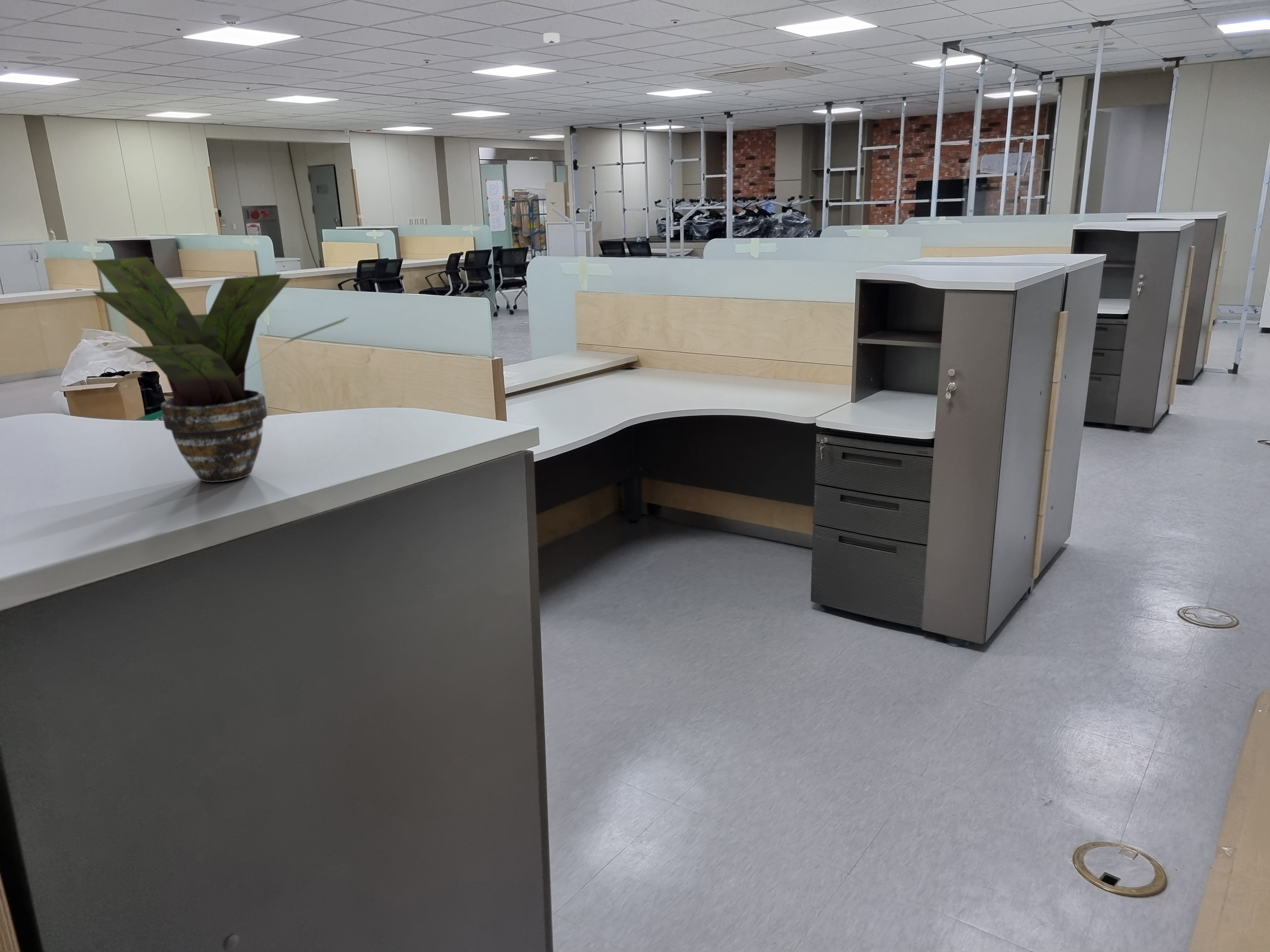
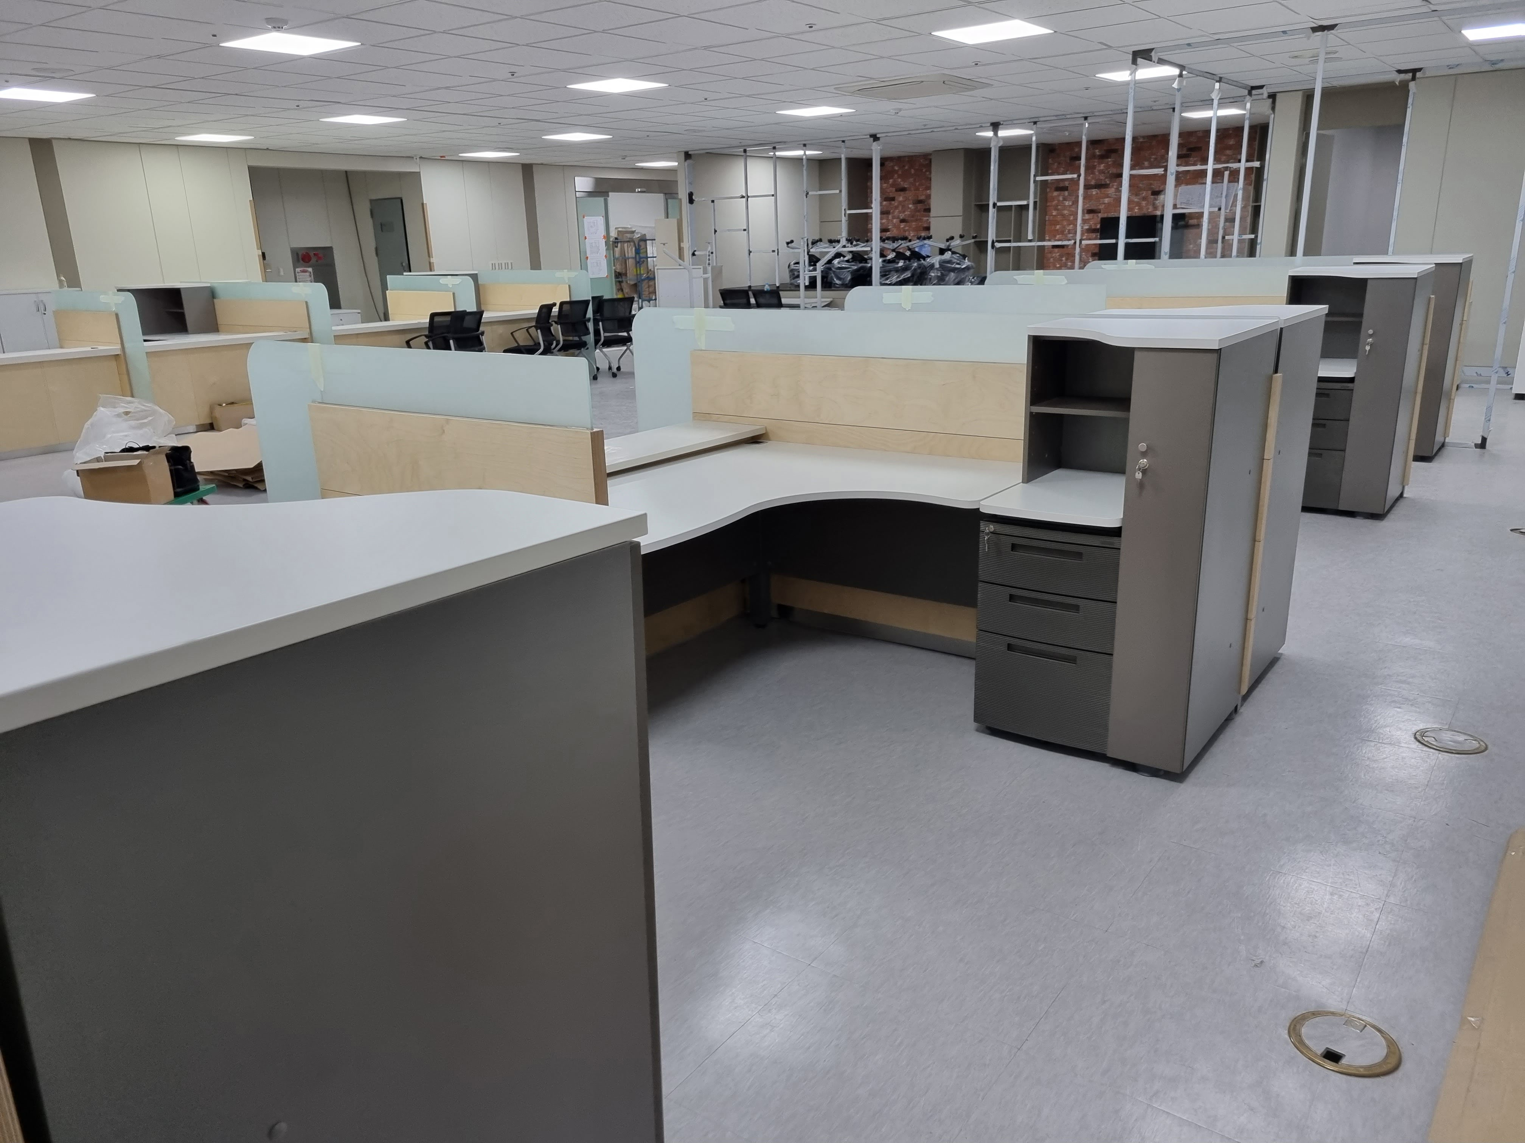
- smoke detector [543,32,560,43]
- potted plant [91,257,350,483]
